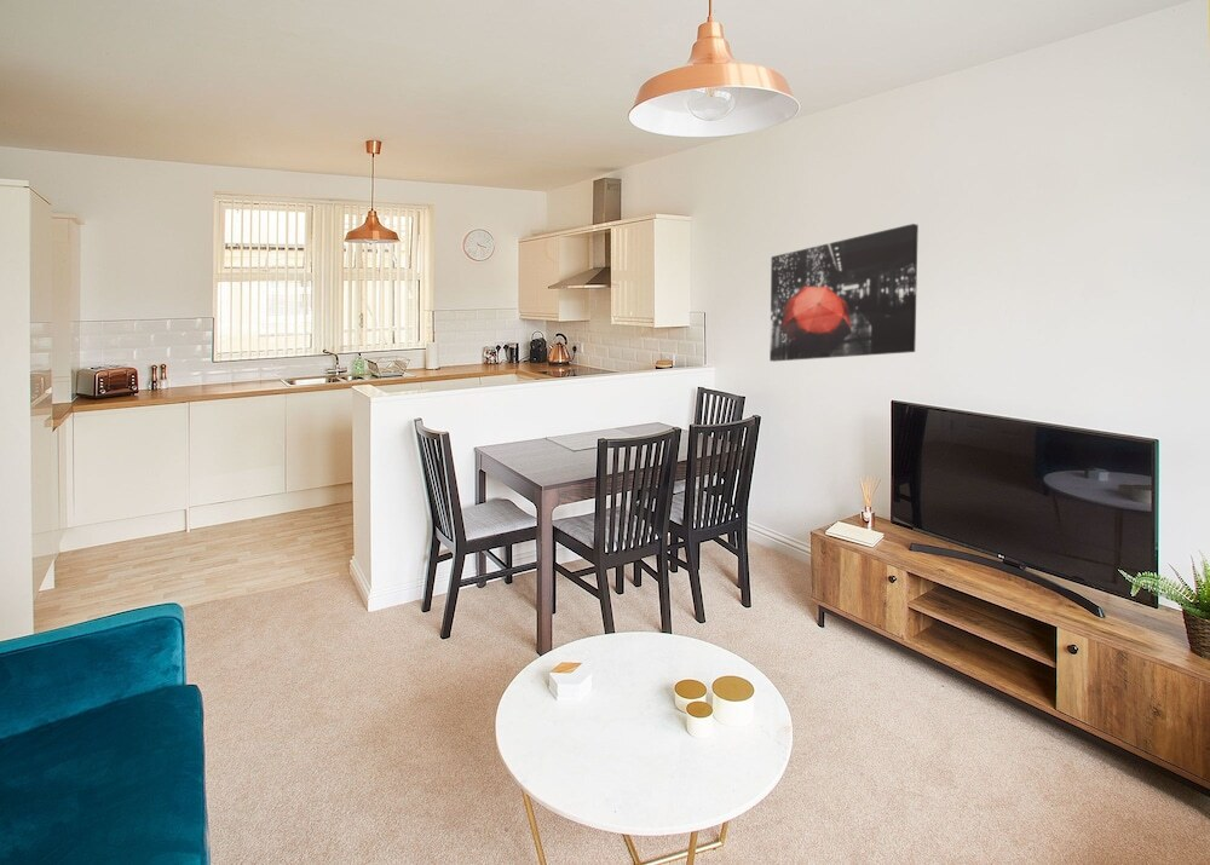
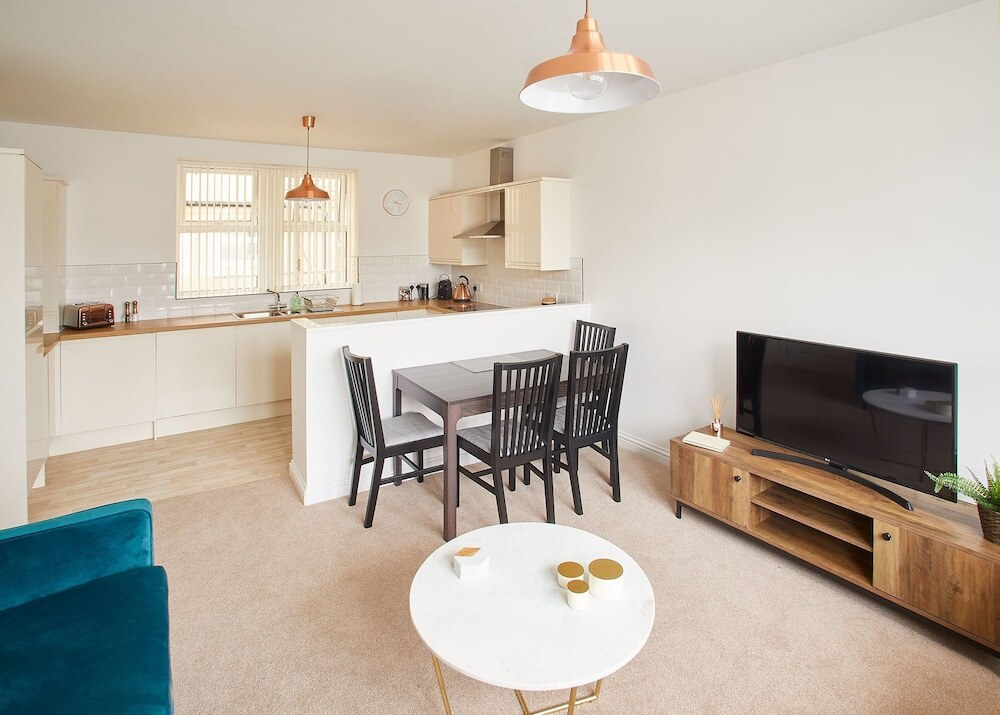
- wall art [768,223,920,363]
